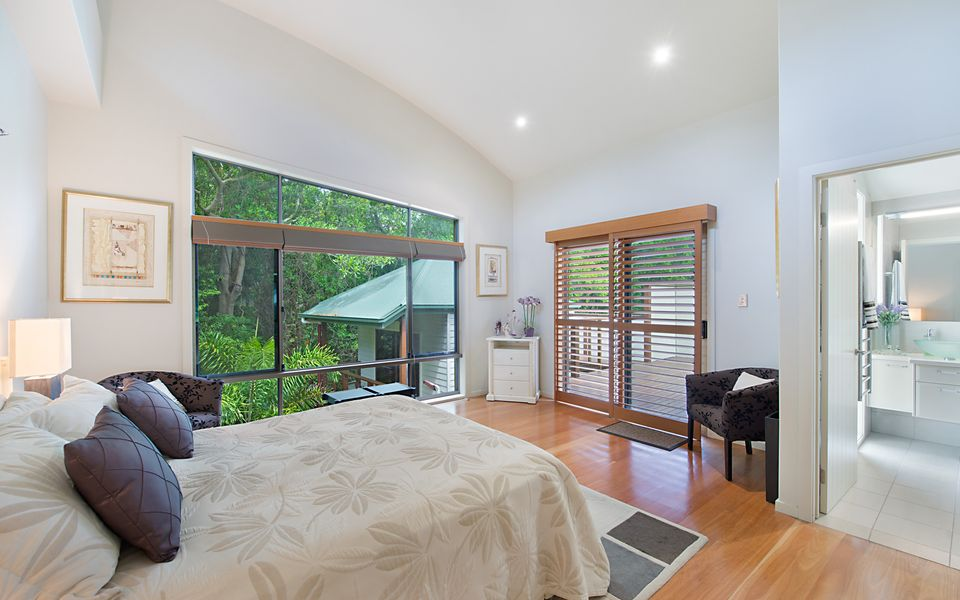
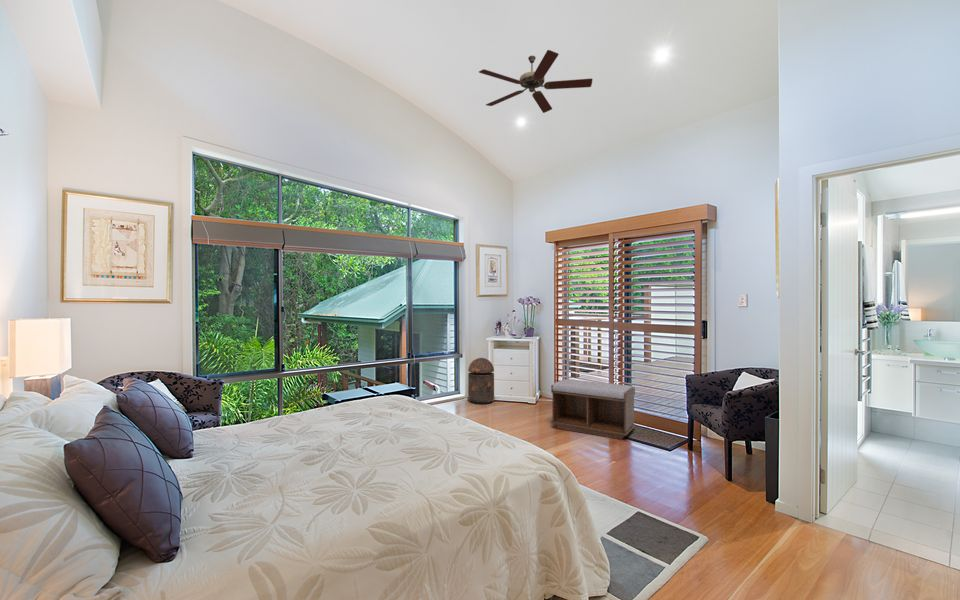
+ bench [550,378,636,441]
+ trash can [467,357,495,405]
+ ceiling fan [478,49,594,114]
